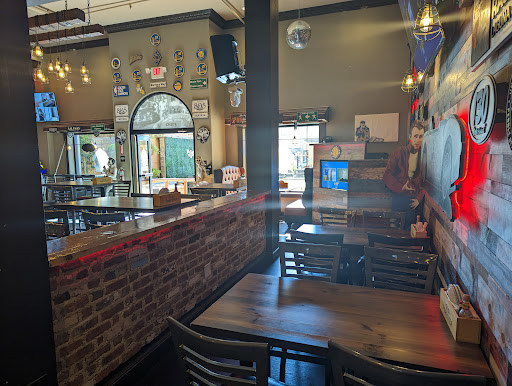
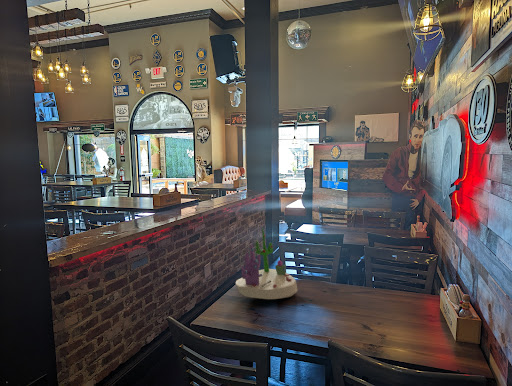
+ succulent planter [235,227,299,300]
